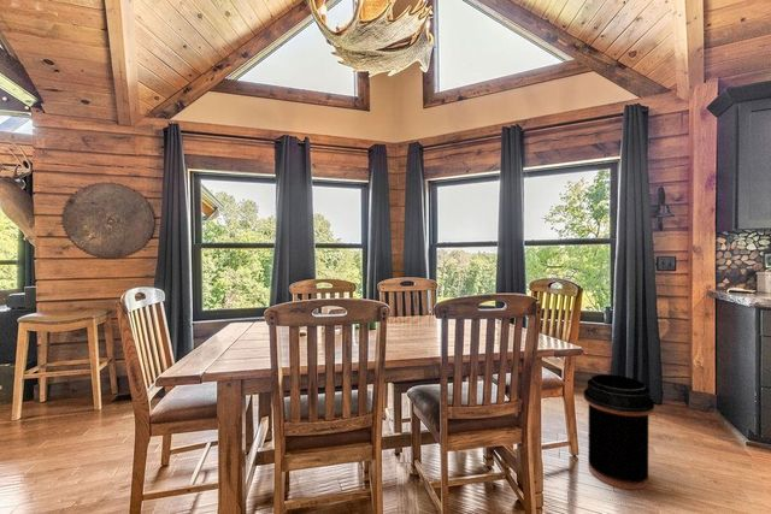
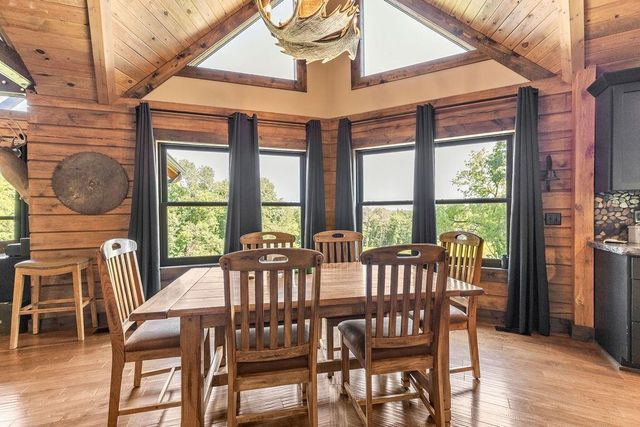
- trash can [583,373,655,490]
